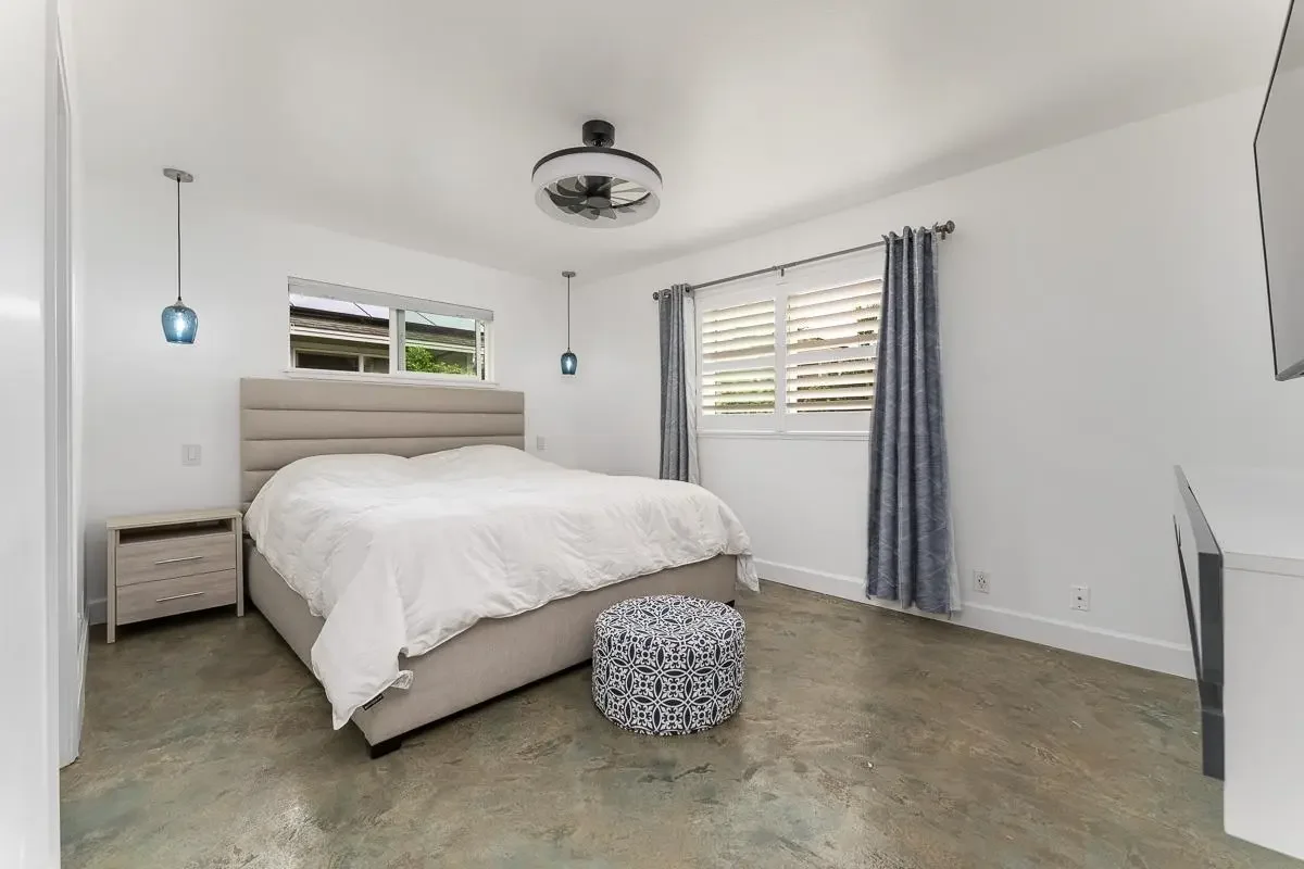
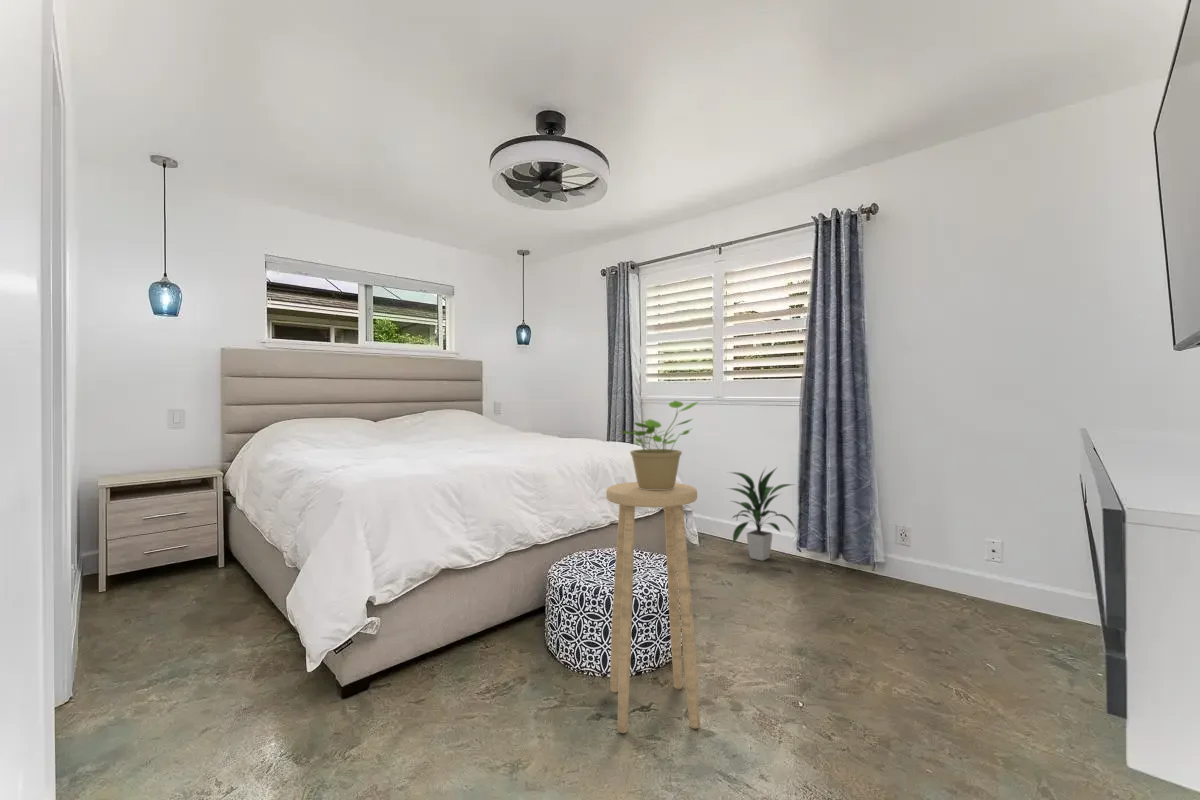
+ stool [605,481,701,734]
+ indoor plant [726,465,798,562]
+ potted plant [619,400,701,490]
